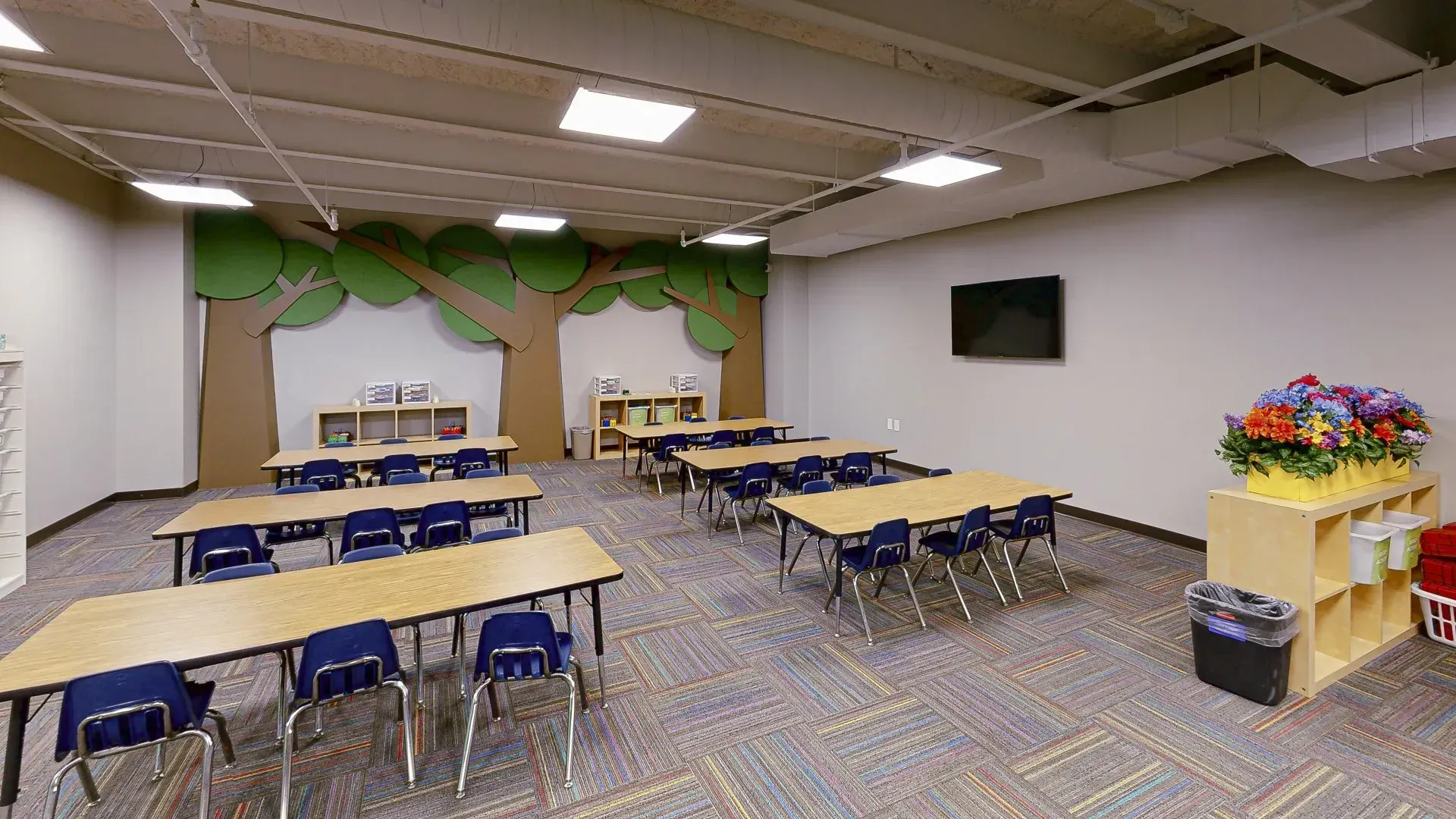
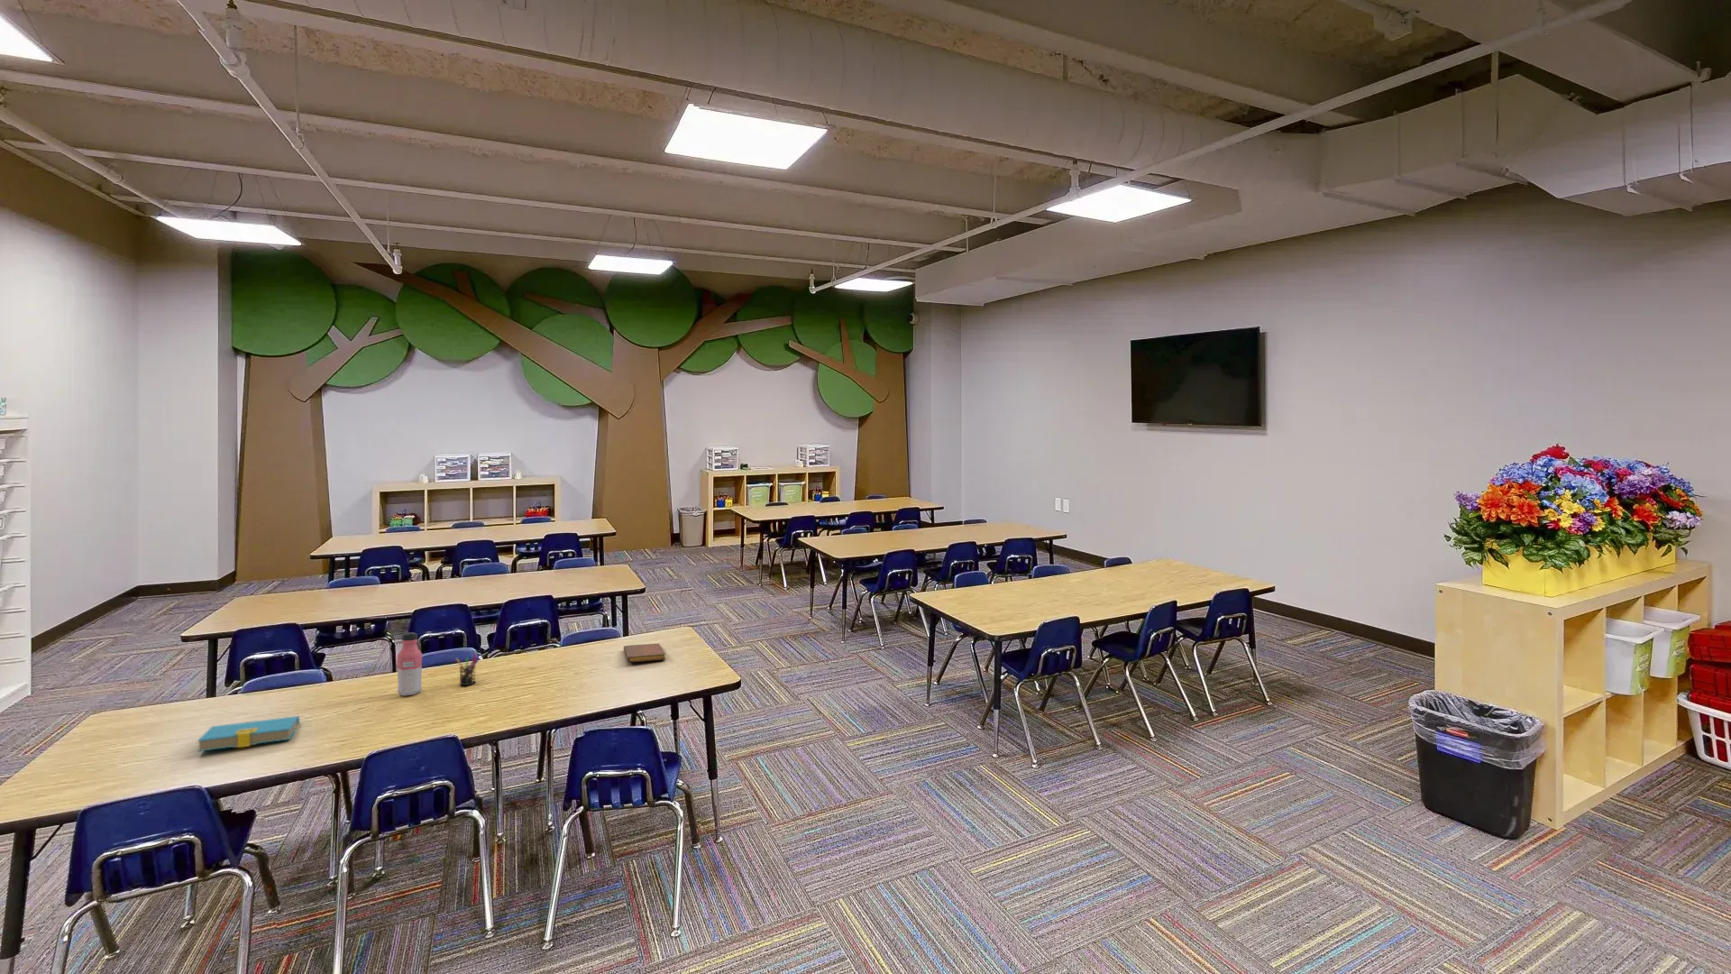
+ water bottle [397,631,423,696]
+ book [196,715,301,752]
+ notebook [623,643,666,662]
+ pen holder [455,653,480,686]
